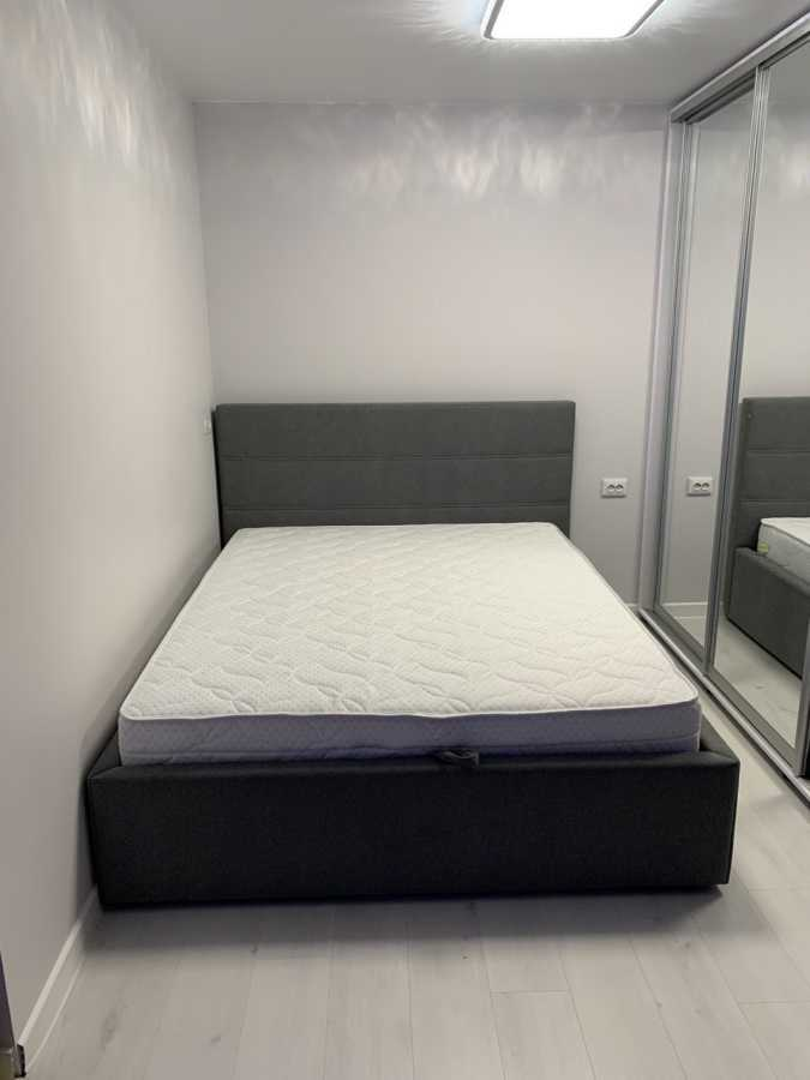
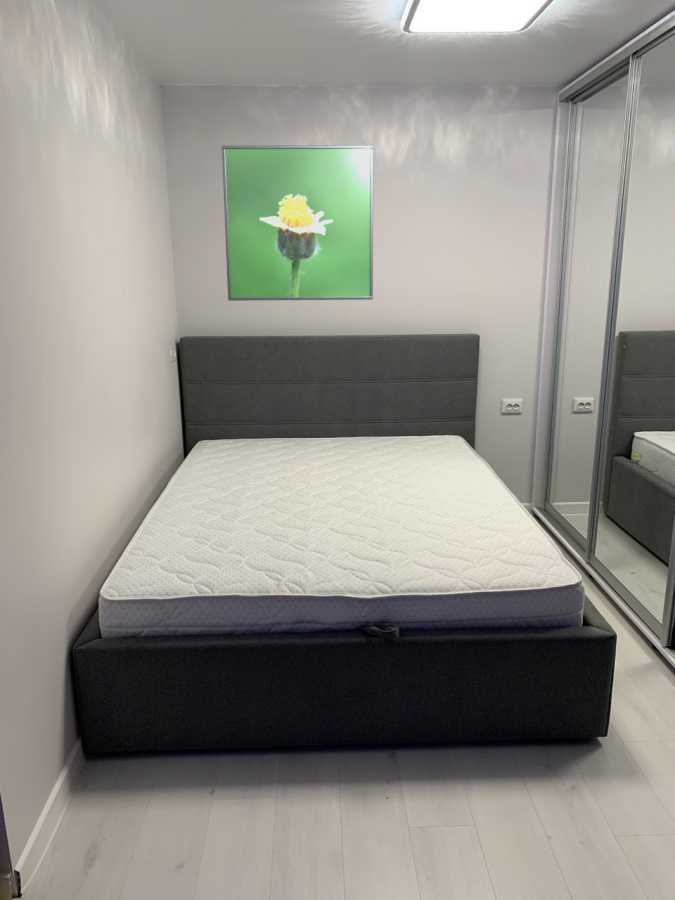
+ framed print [221,144,374,302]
